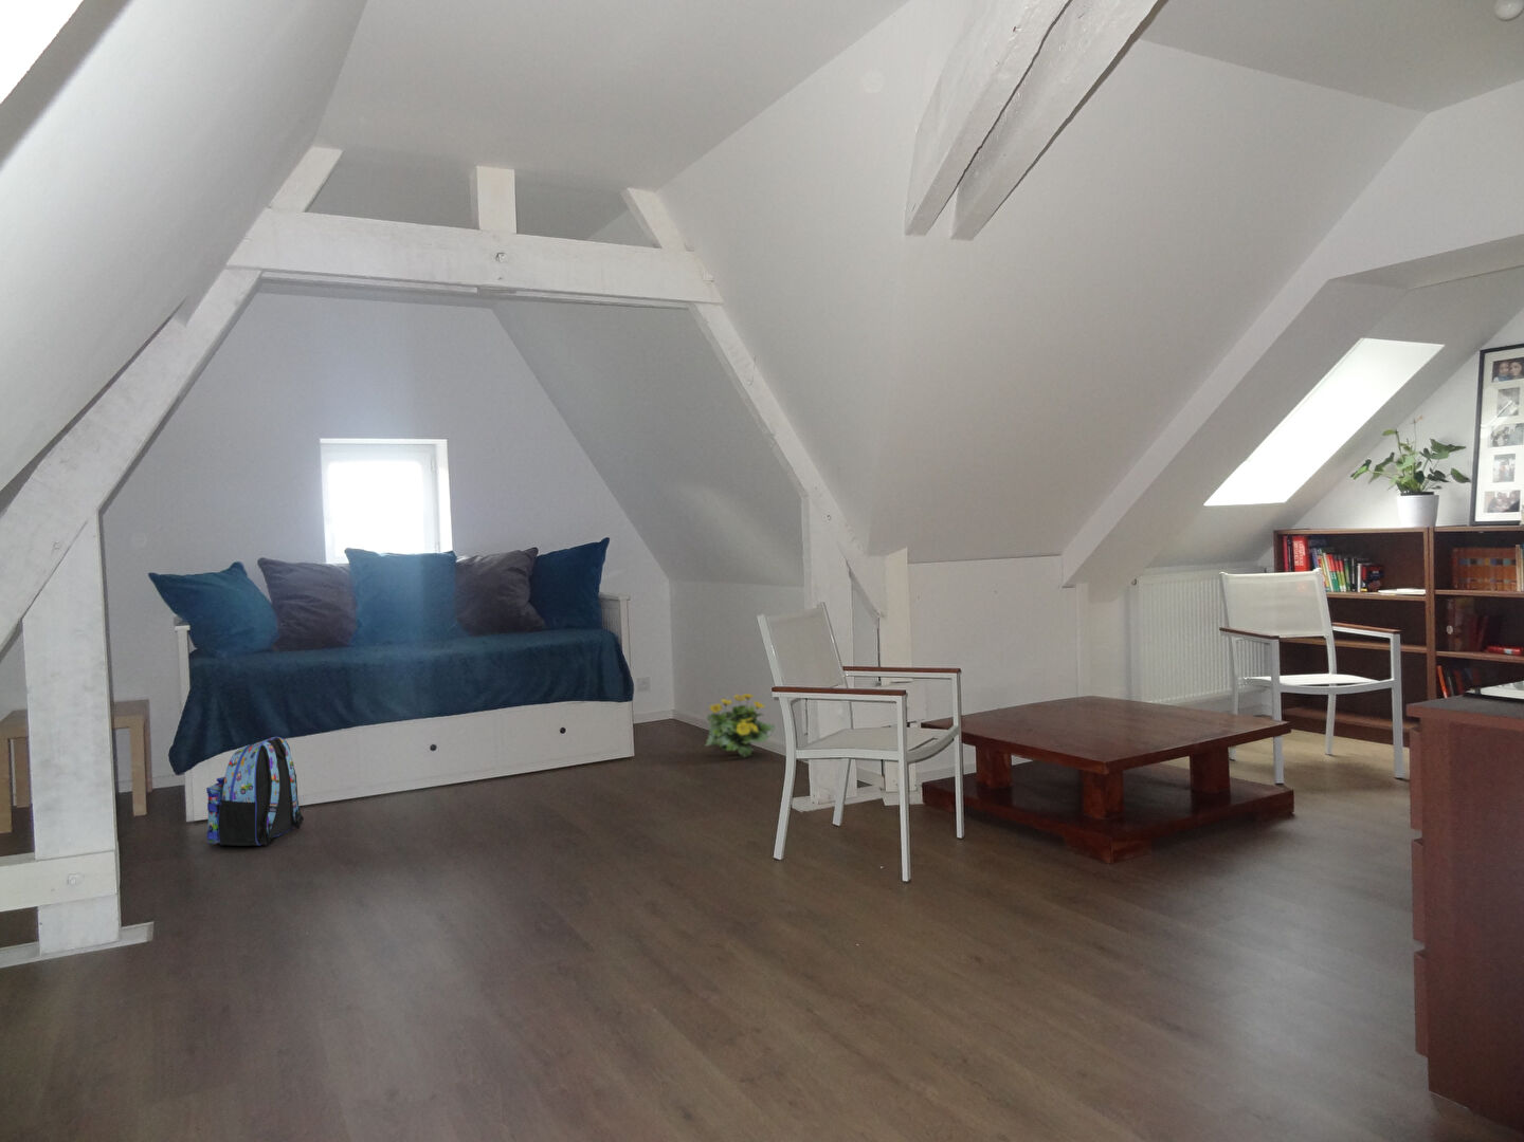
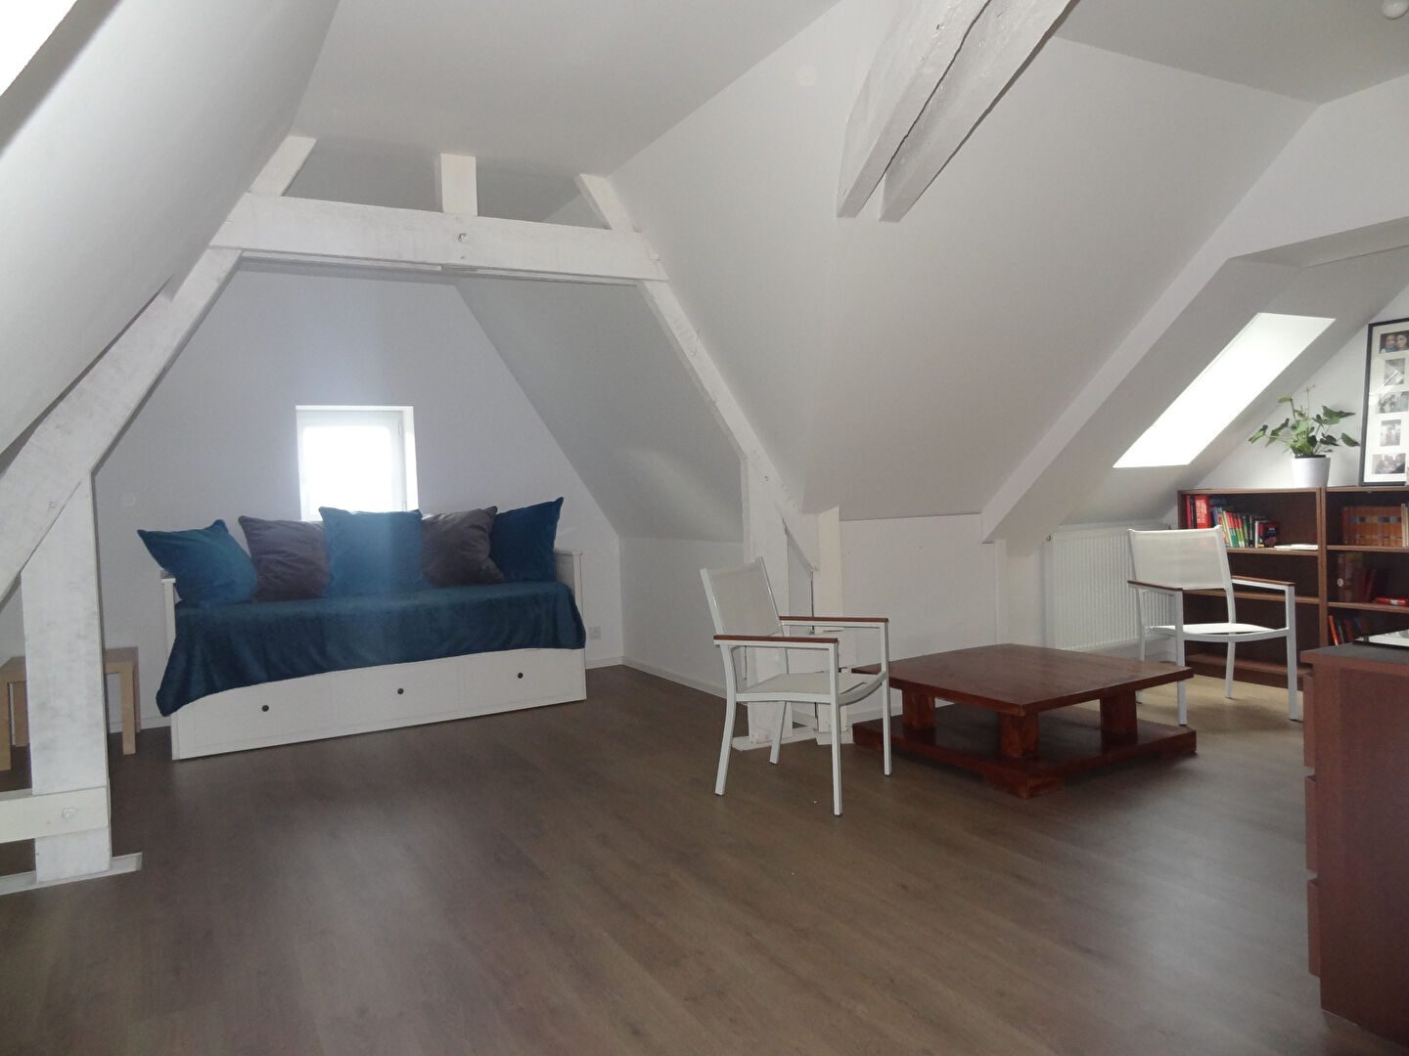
- flowering plant [704,692,775,759]
- backpack [205,737,305,847]
